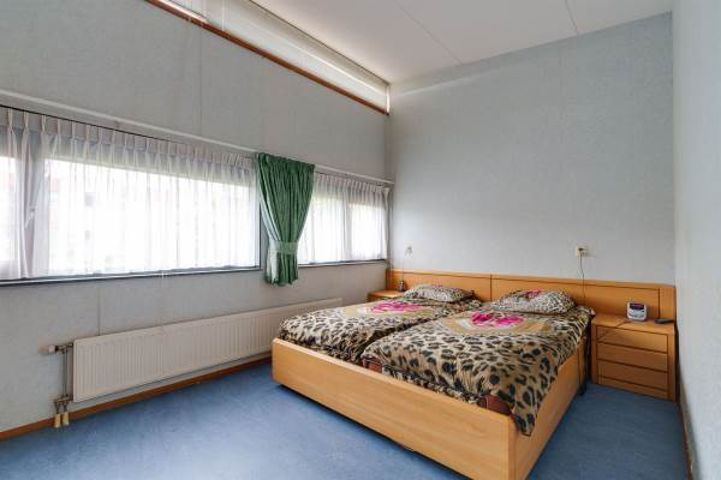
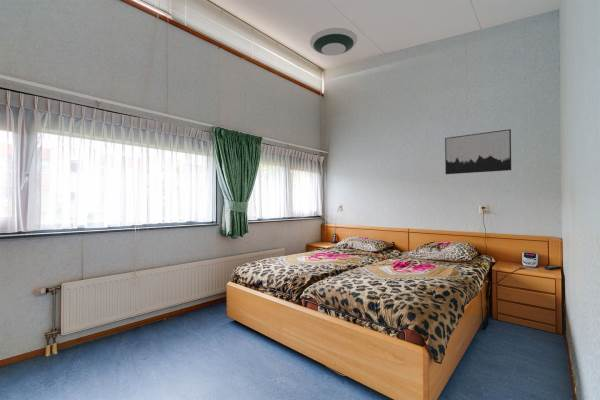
+ wall art [444,128,512,175]
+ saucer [309,27,358,57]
